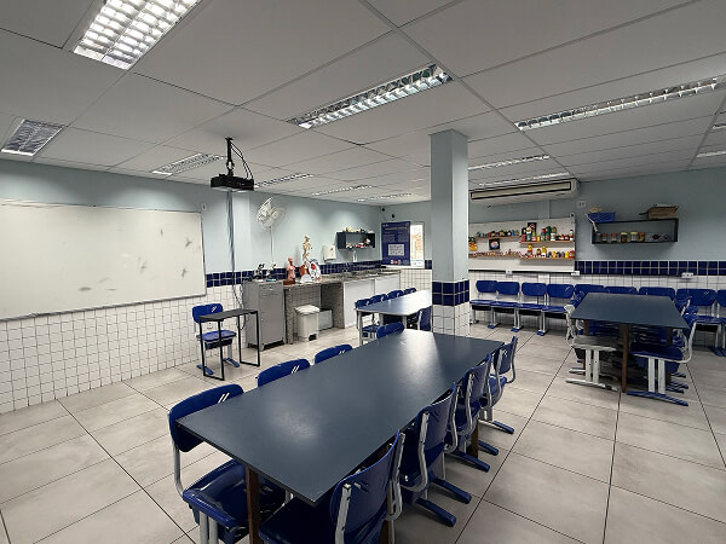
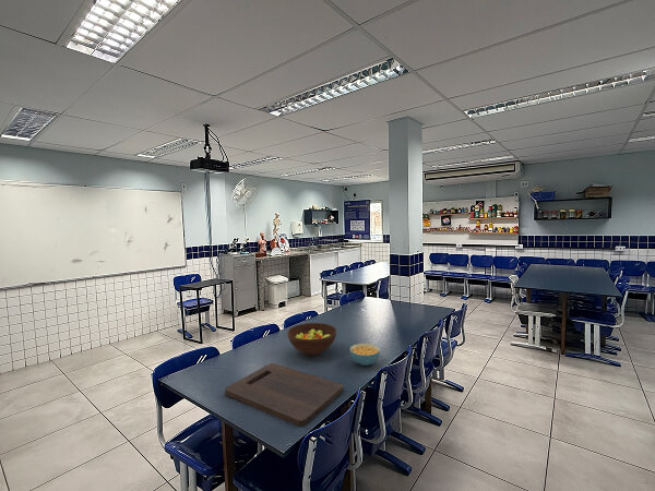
+ cereal bowl [349,343,381,367]
+ fruit bowl [287,322,337,357]
+ cutting board [224,362,344,428]
